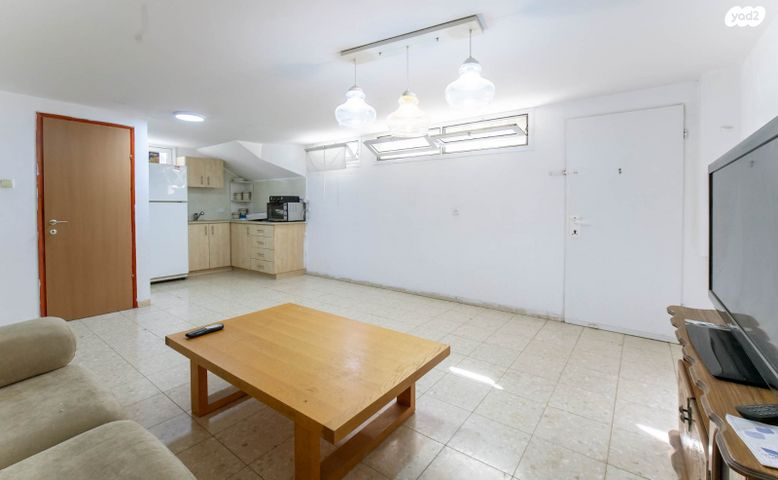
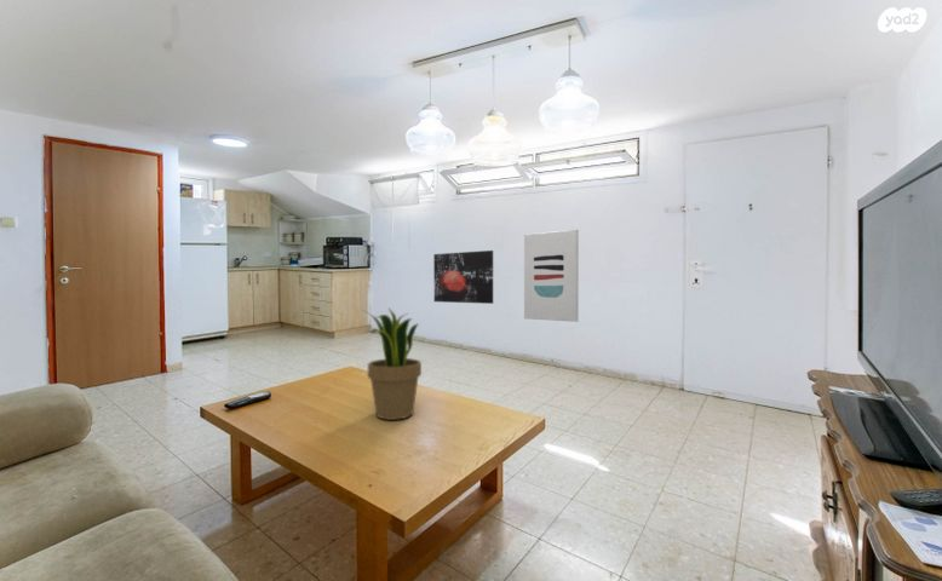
+ wall art [432,249,494,305]
+ wall art [523,229,580,323]
+ potted plant [362,307,423,421]
